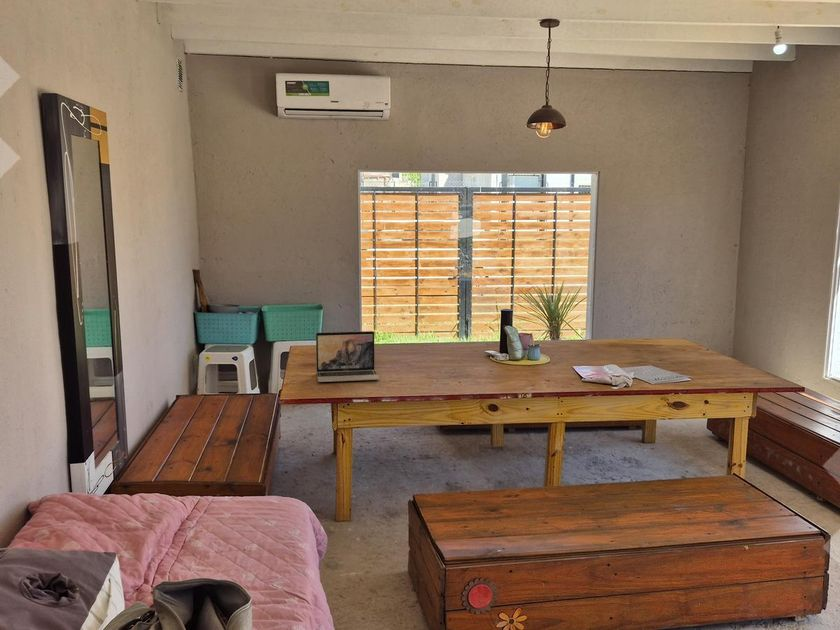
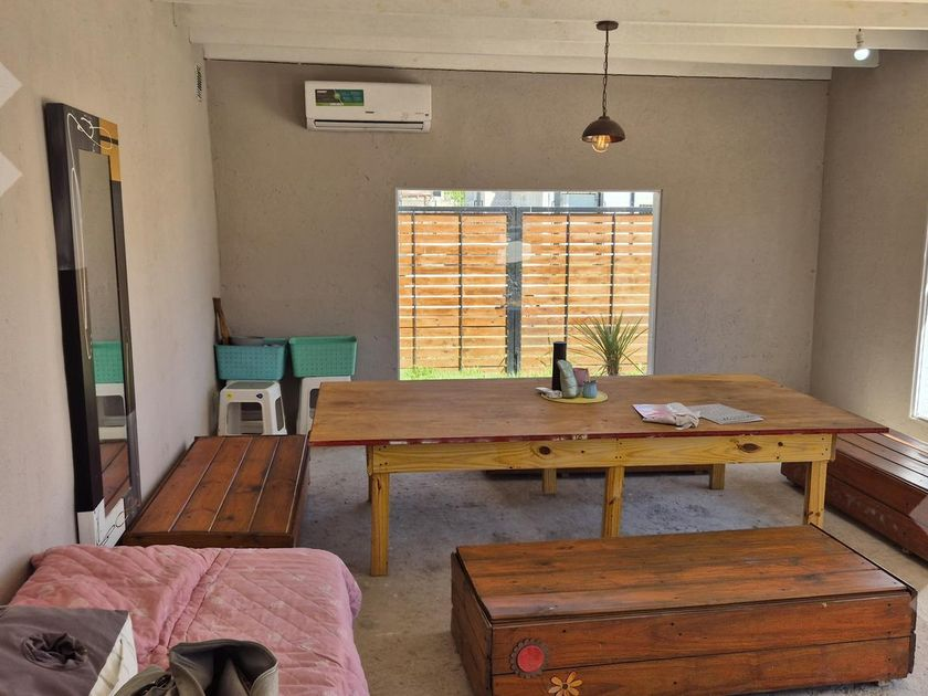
- laptop [315,330,381,383]
